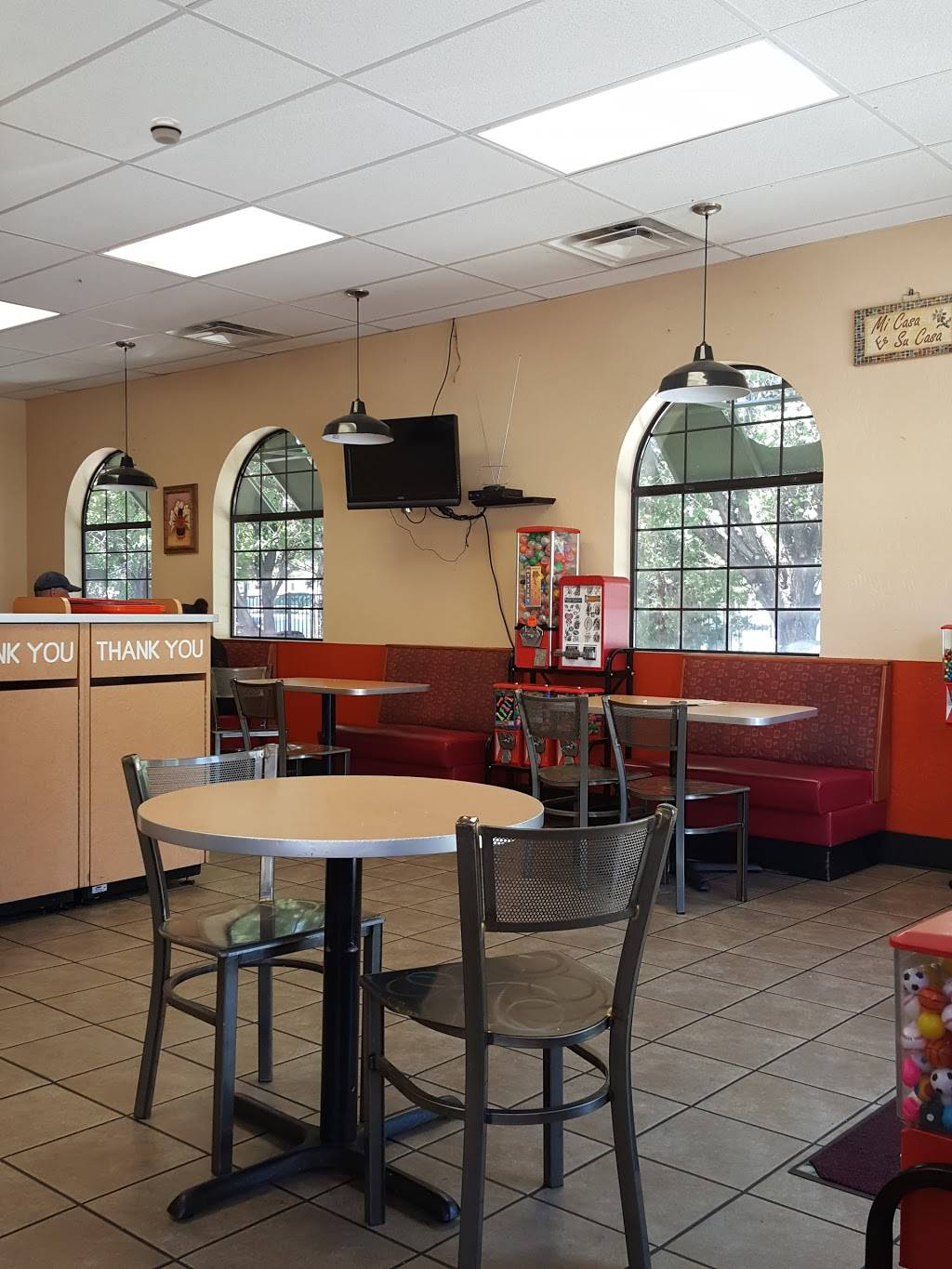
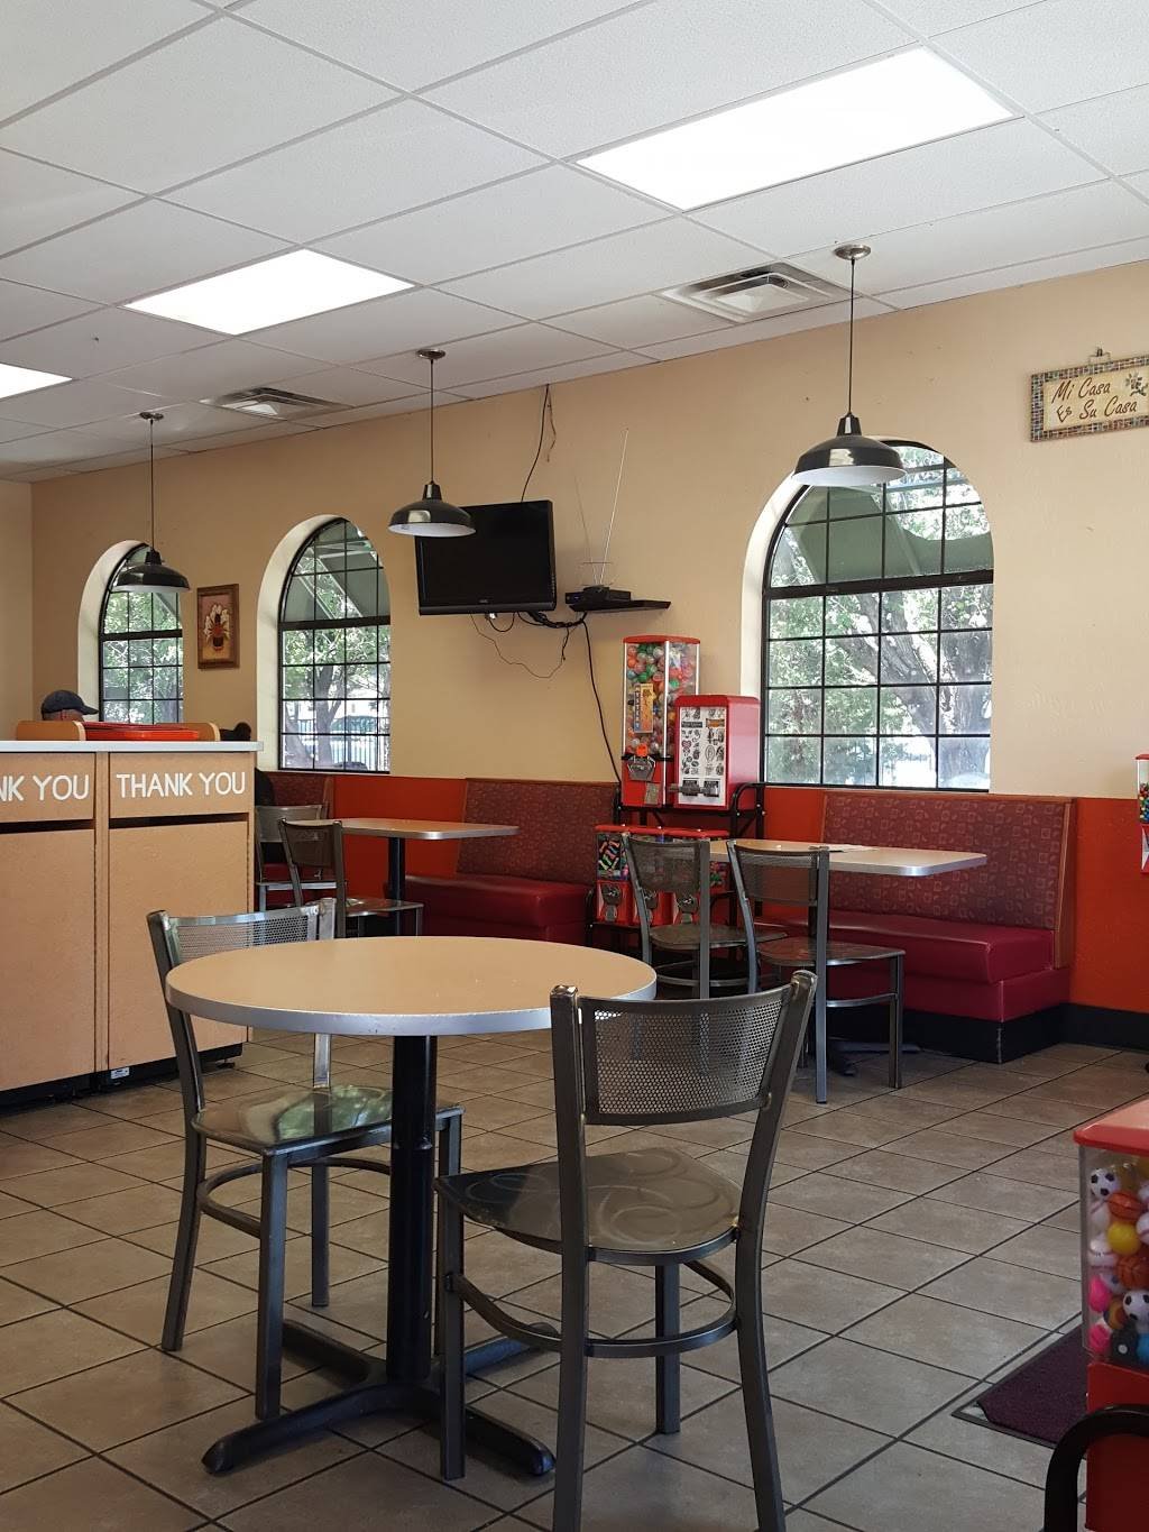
- smoke detector [149,116,183,145]
